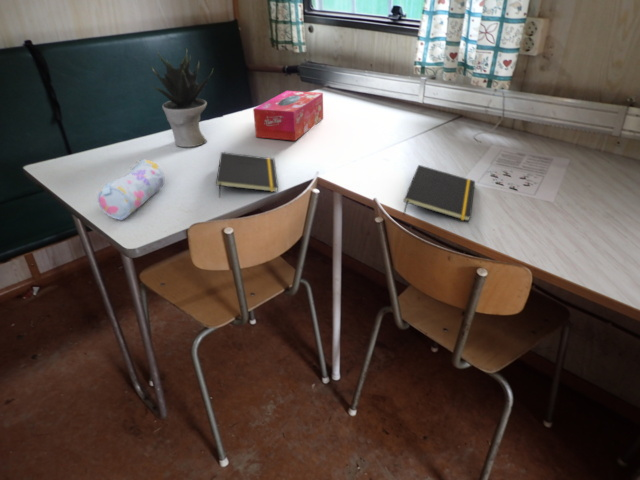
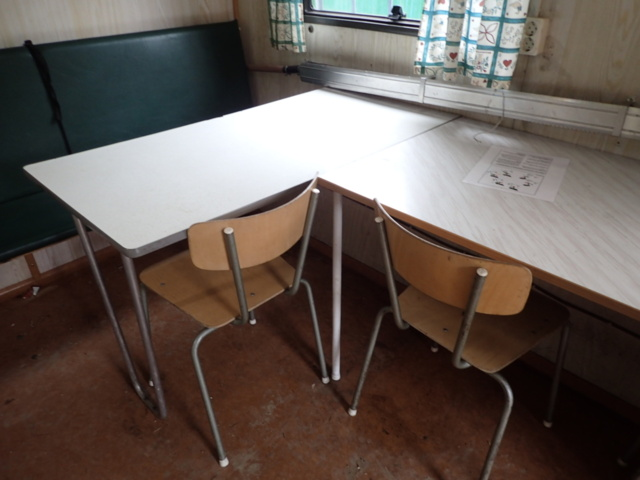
- tissue box [252,90,324,142]
- notepad [215,151,279,198]
- potted plant [150,47,214,148]
- notepad [402,164,476,223]
- pencil case [97,158,165,221]
